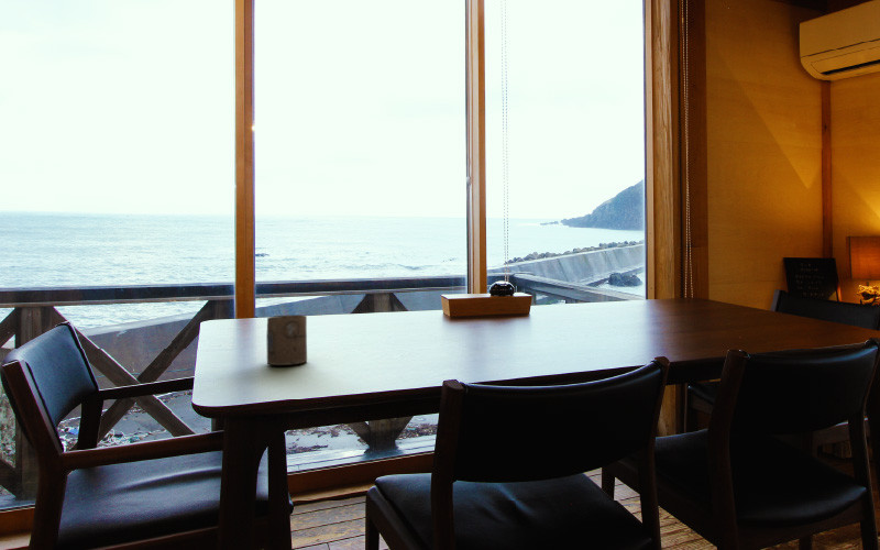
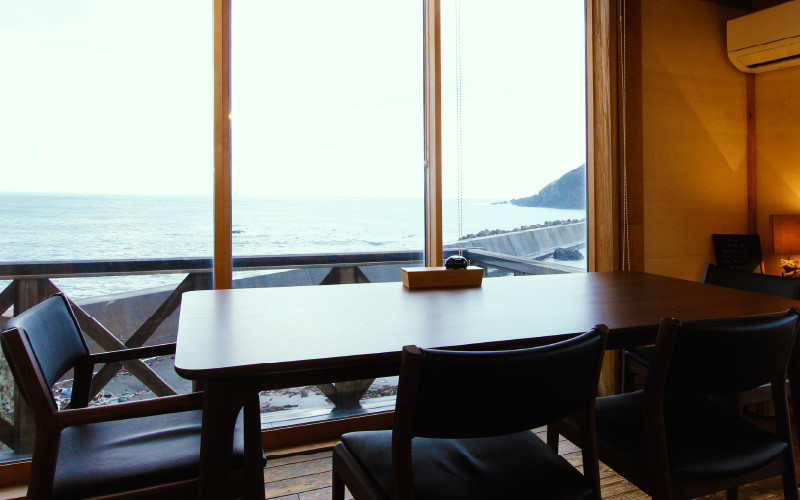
- cup [265,314,308,366]
